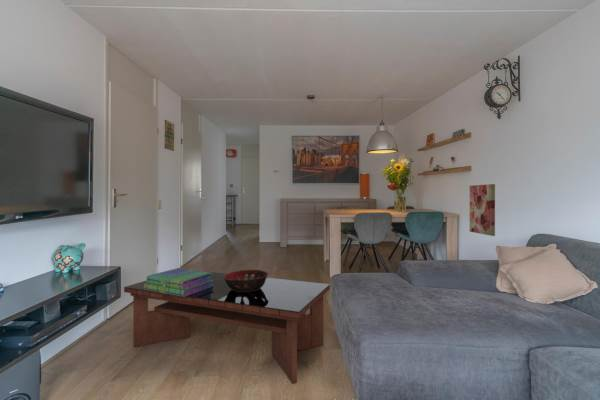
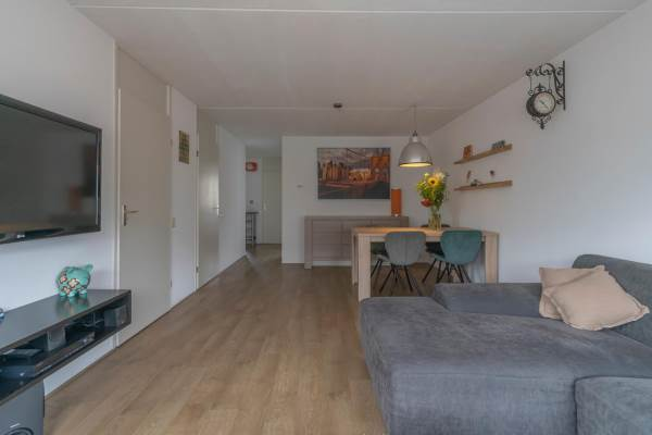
- stack of books [144,267,214,297]
- decorative bowl [223,269,269,292]
- wall art [469,183,496,237]
- coffee table [123,270,331,385]
